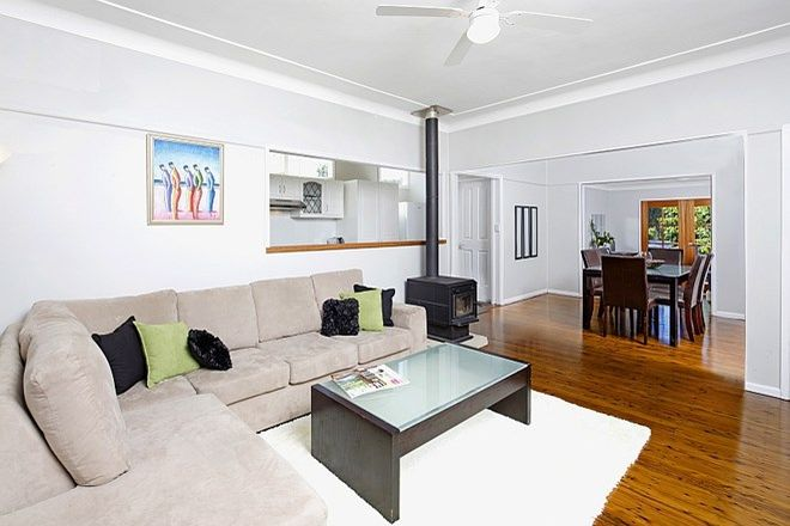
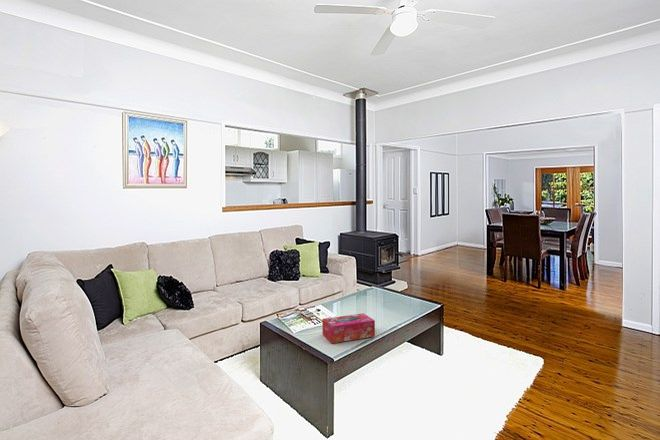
+ tissue box [321,312,376,344]
